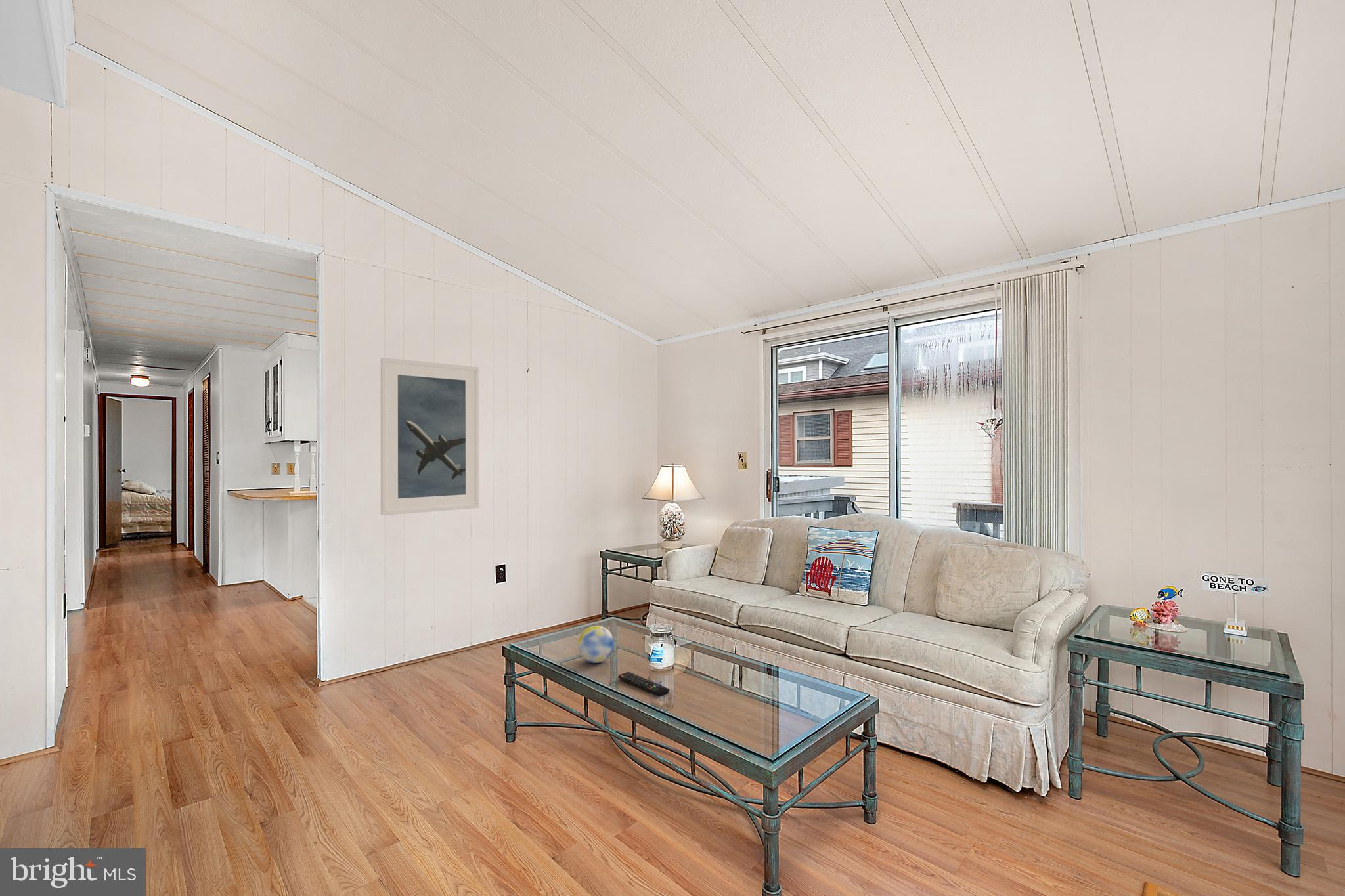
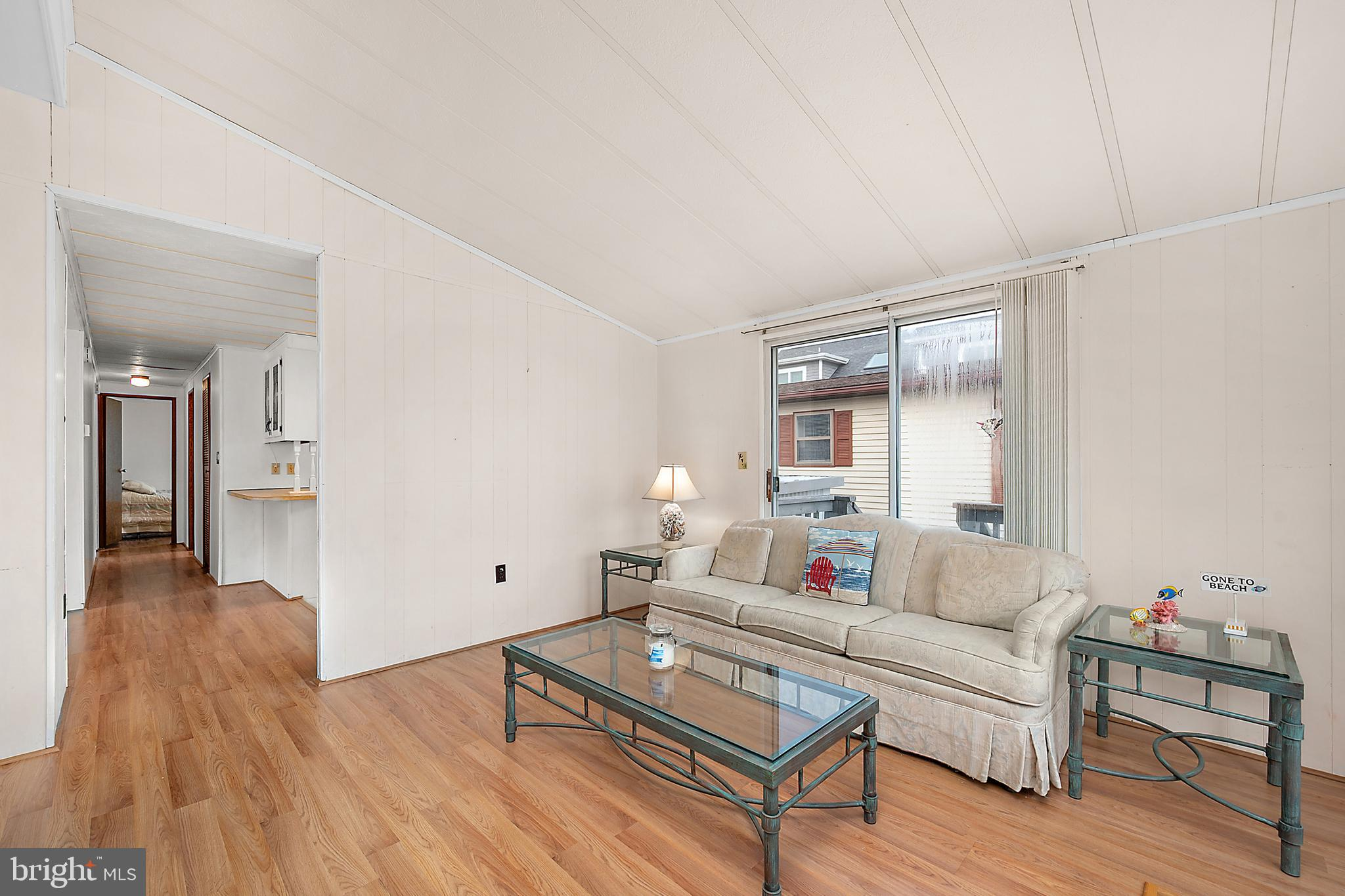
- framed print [380,357,480,516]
- remote control [617,672,671,696]
- decorative ball [577,625,615,664]
